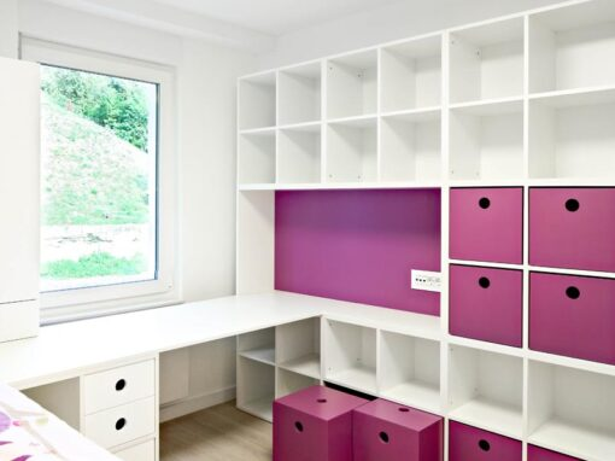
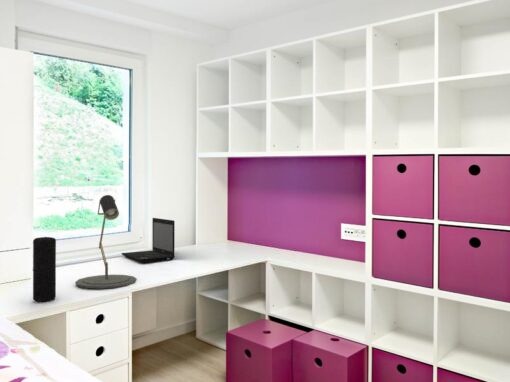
+ laptop [120,217,176,263]
+ desk lamp [74,194,137,289]
+ speaker [32,236,57,303]
